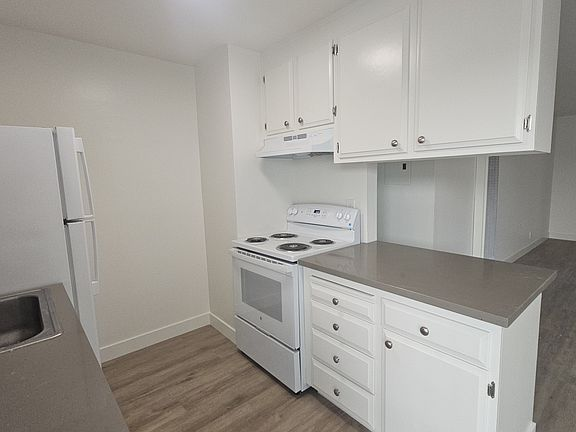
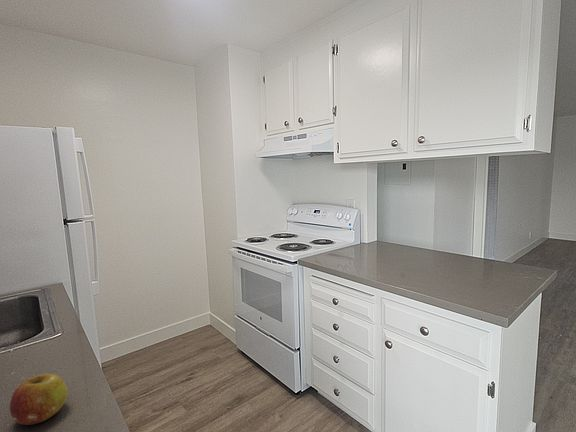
+ fruit [9,373,68,426]
